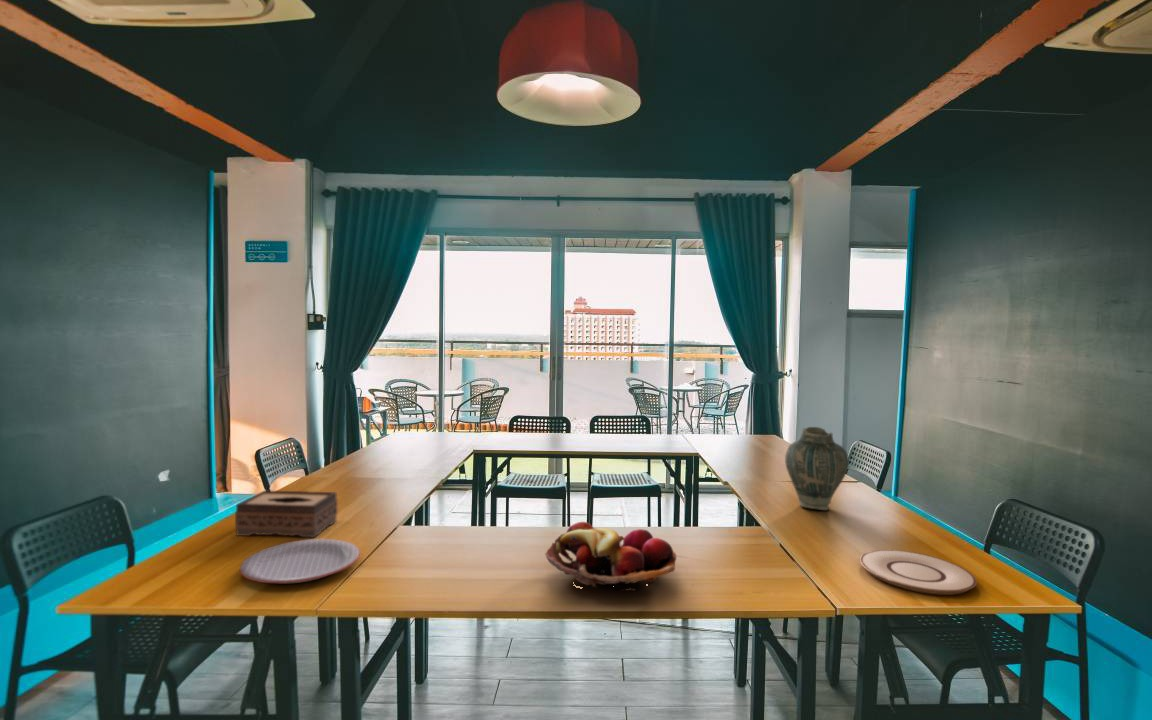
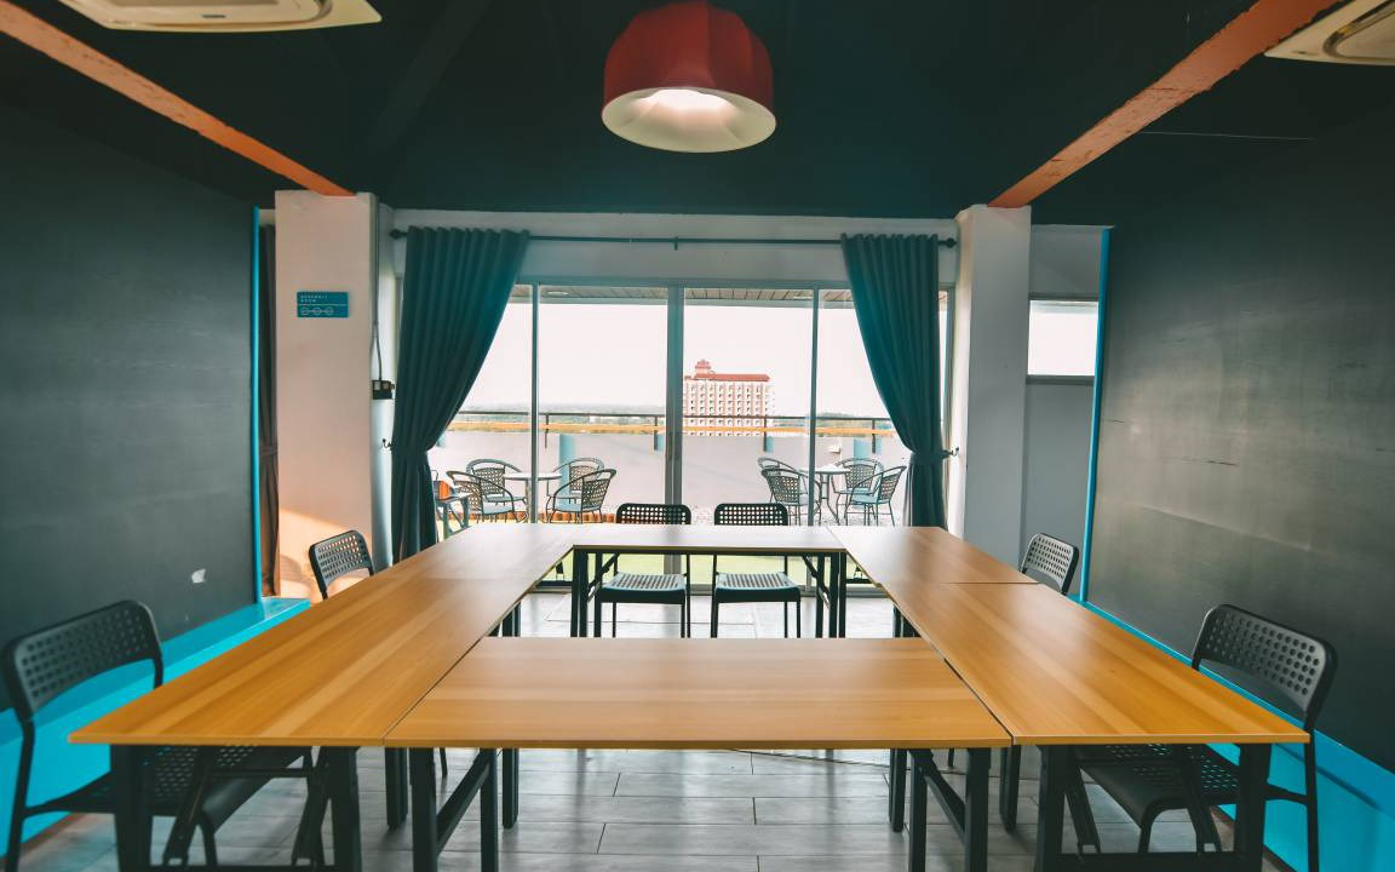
- plate [239,538,361,584]
- tissue box [234,489,338,539]
- plate [859,549,978,596]
- vase [784,426,850,511]
- fruit basket [544,521,677,594]
